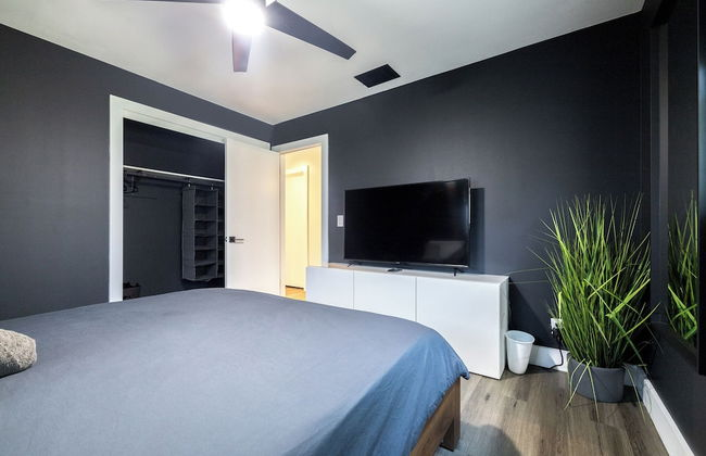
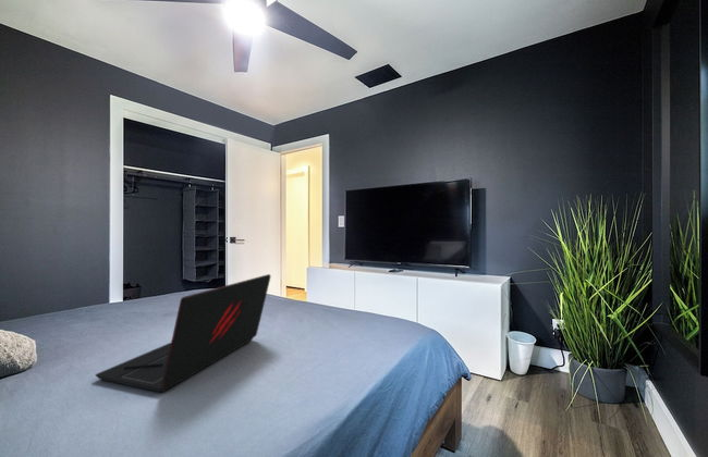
+ laptop [95,273,272,393]
